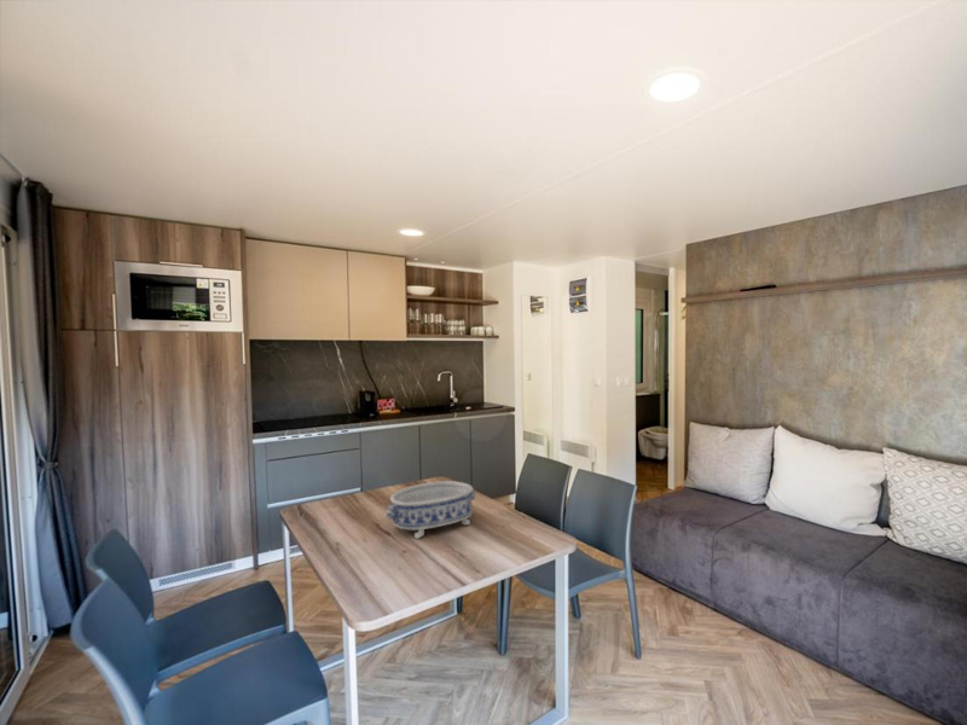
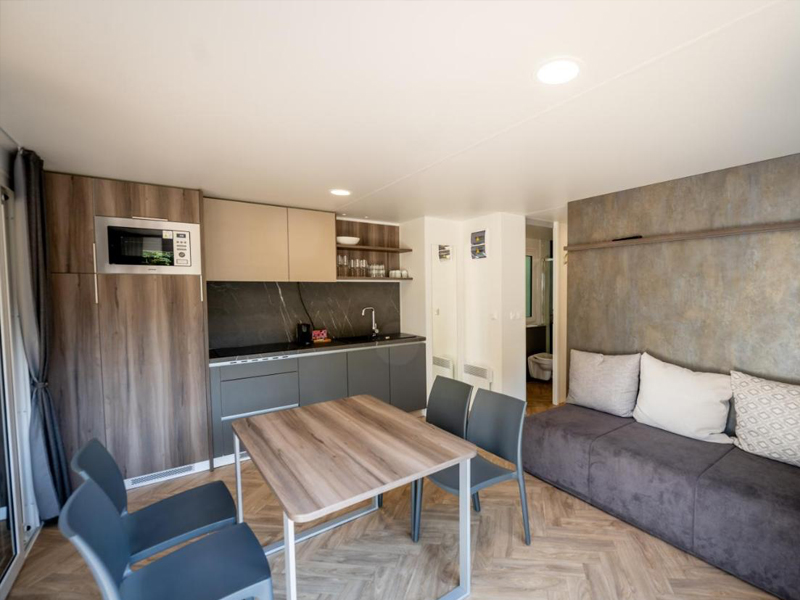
- decorative bowl [384,480,476,540]
